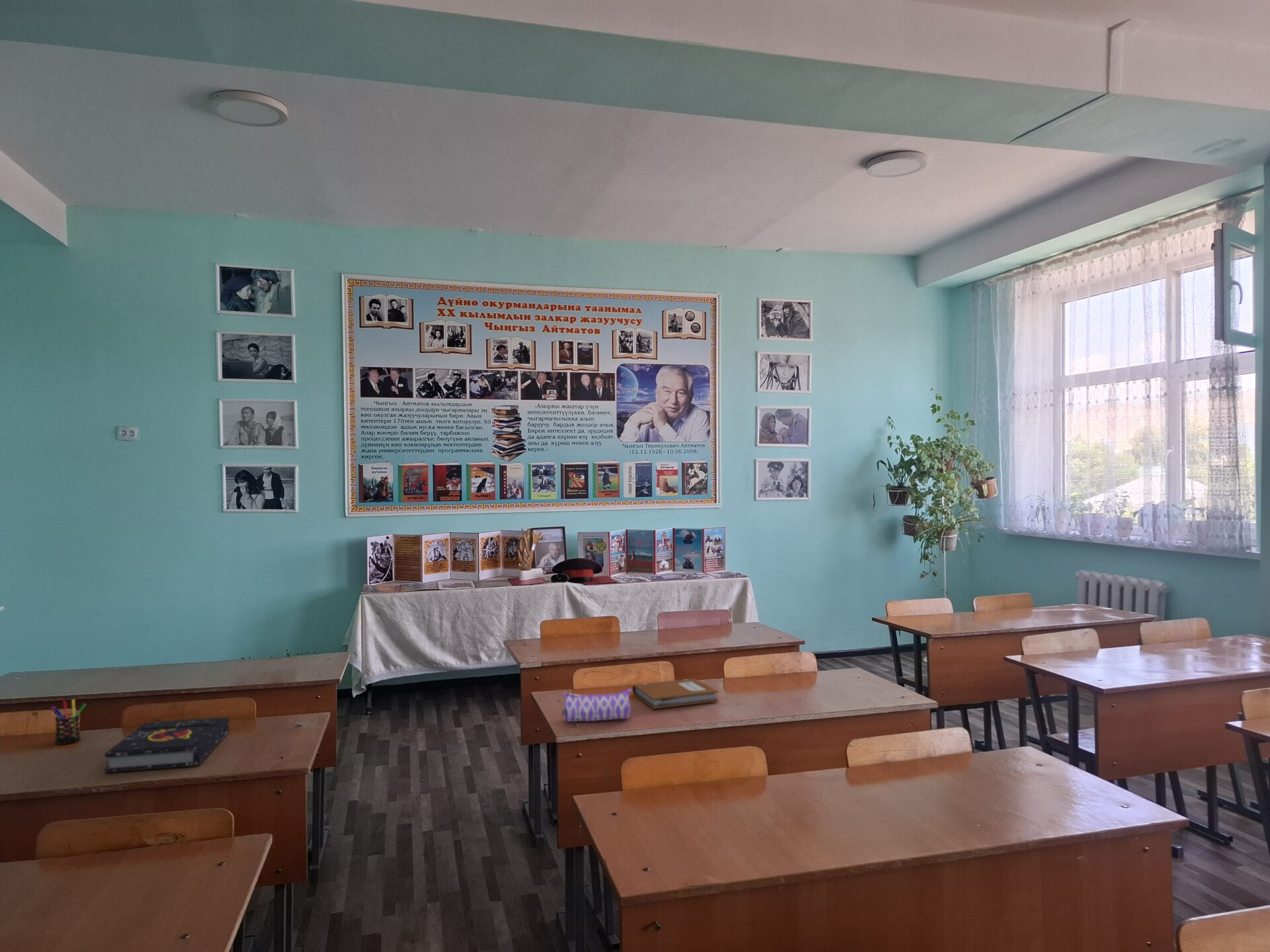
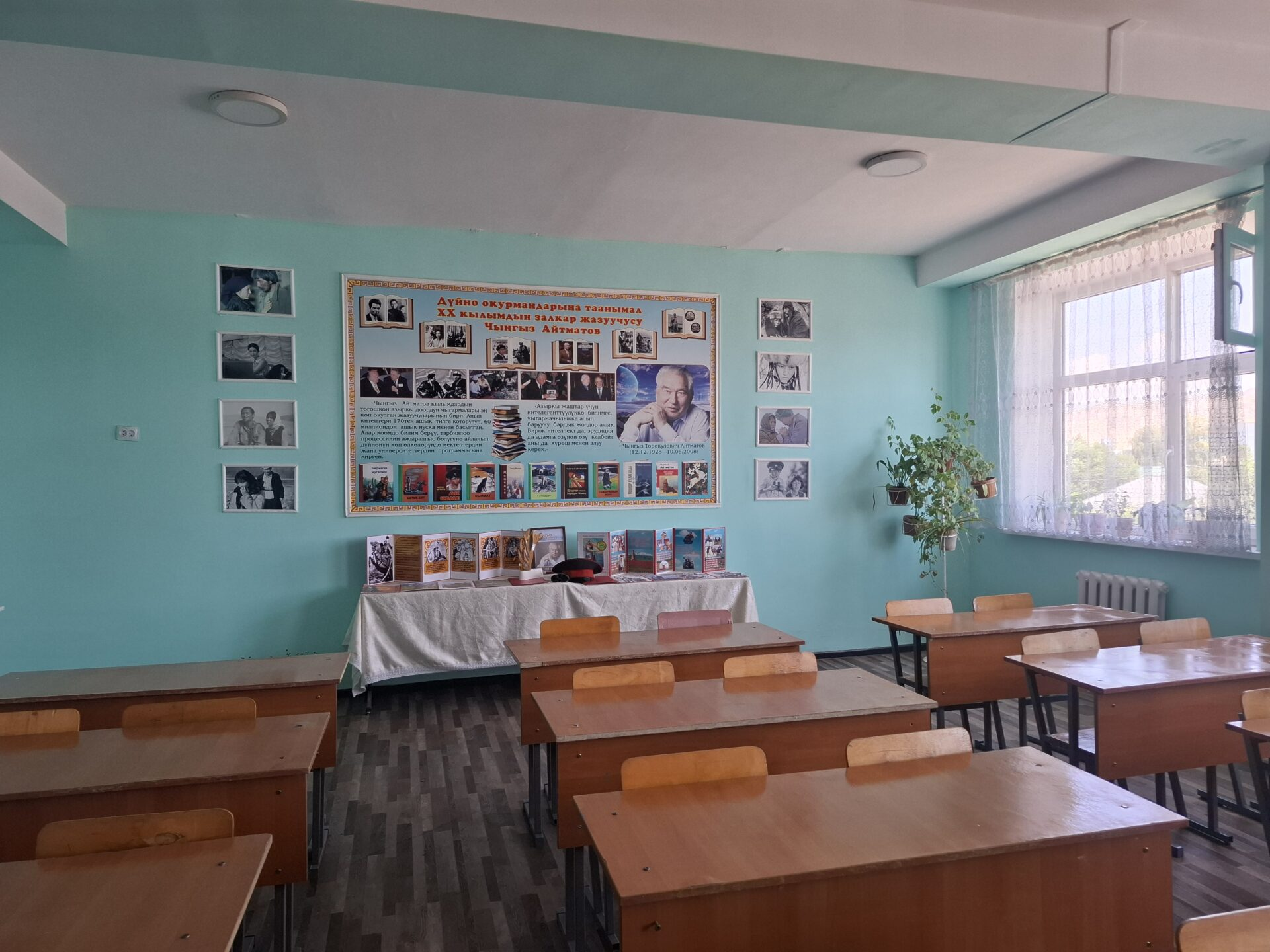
- pen holder [50,699,87,745]
- pencil case [562,688,632,723]
- book [104,717,230,773]
- notebook [632,678,719,709]
